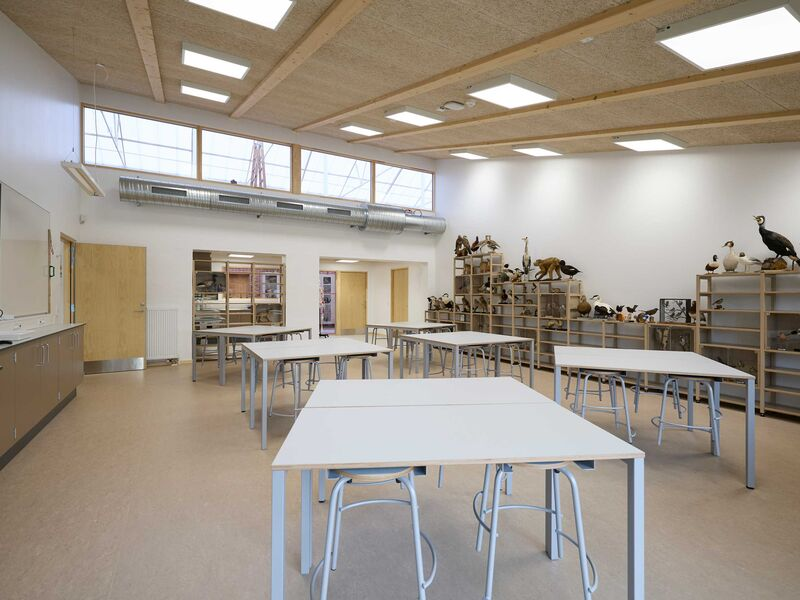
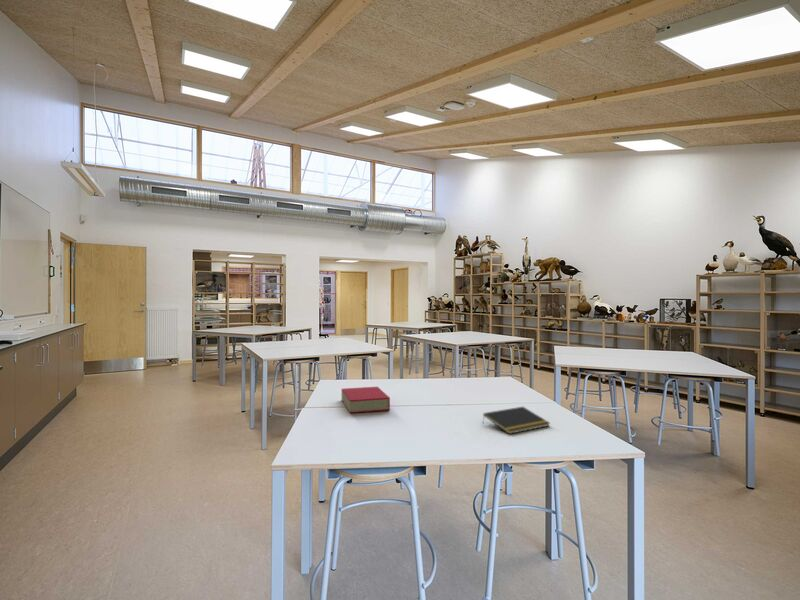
+ notepad [481,406,551,435]
+ book [340,386,391,414]
